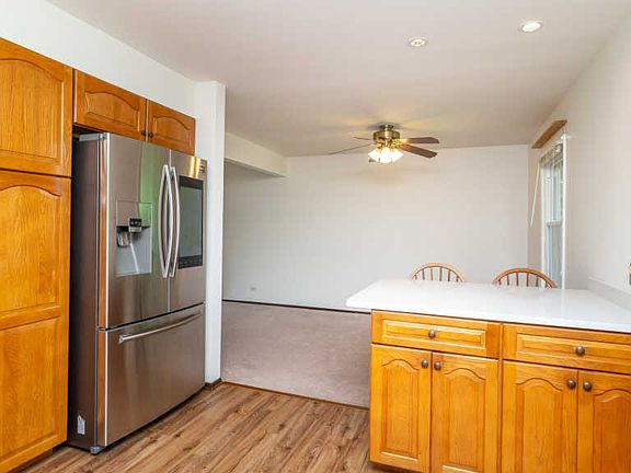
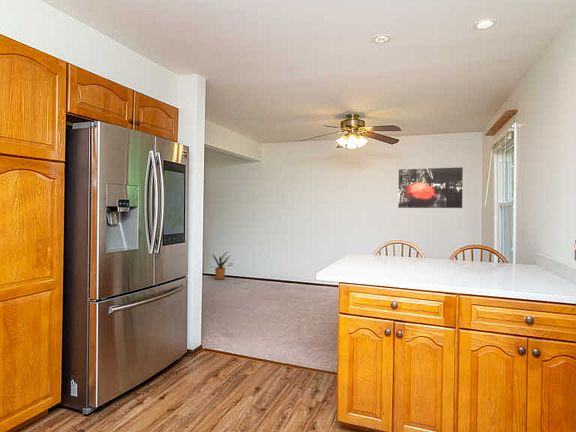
+ house plant [209,251,232,281]
+ wall art [397,166,464,209]
